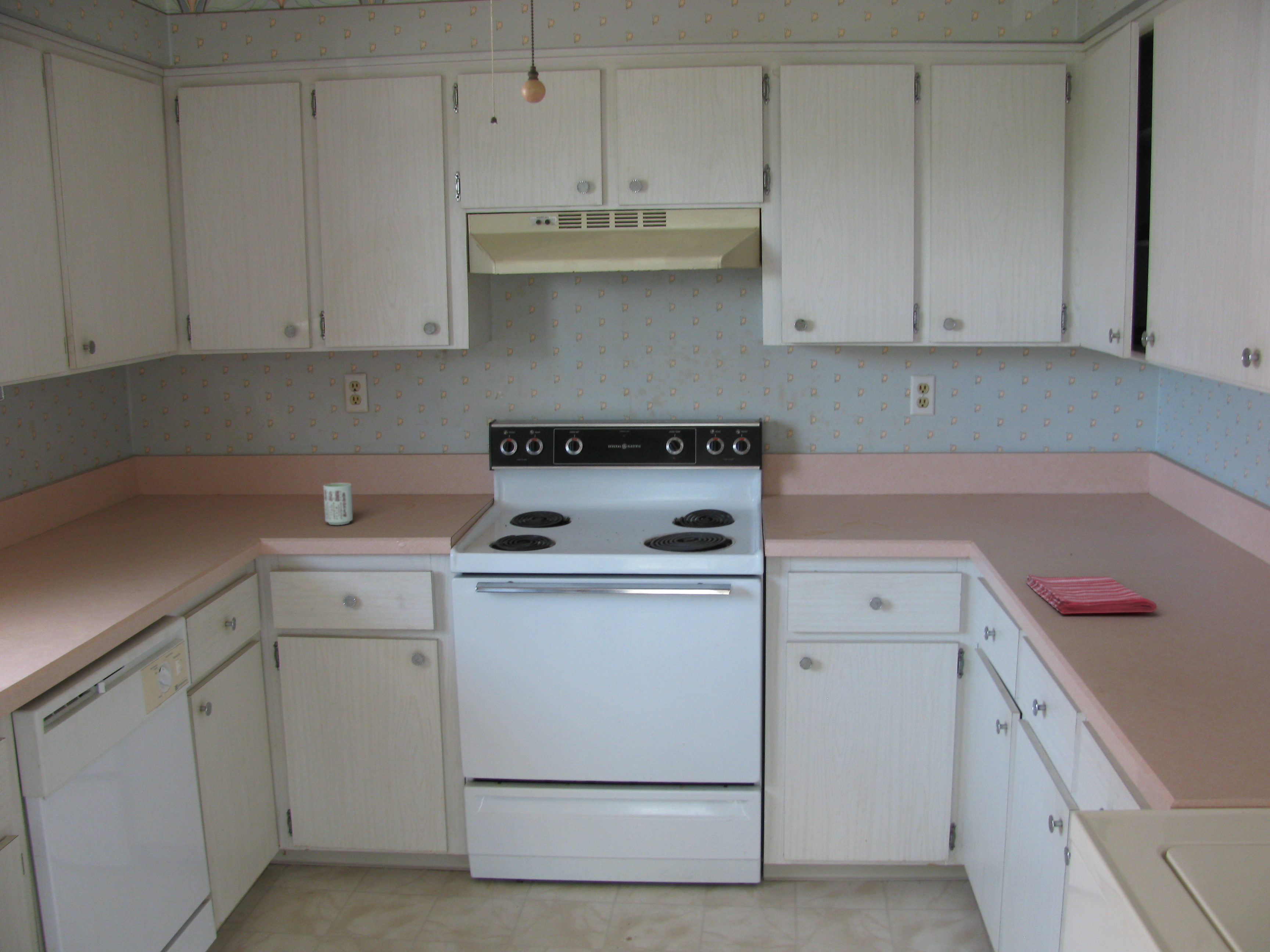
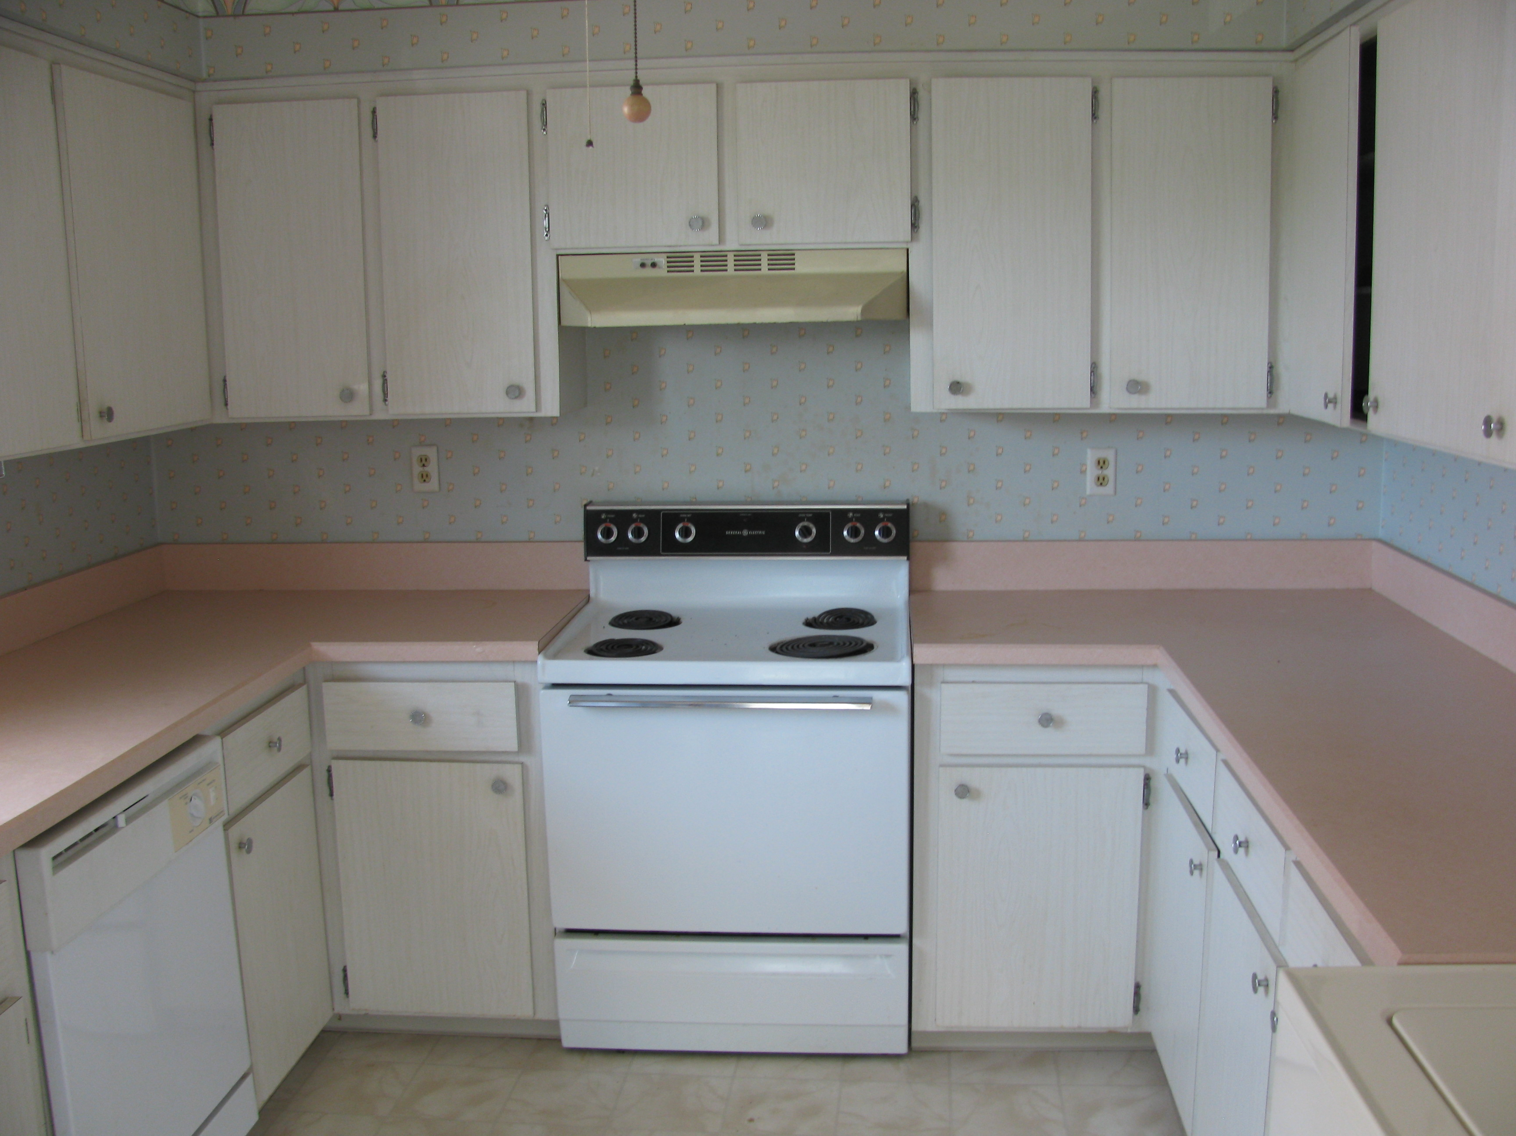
- cup [323,482,353,525]
- dish towel [1025,574,1157,614]
